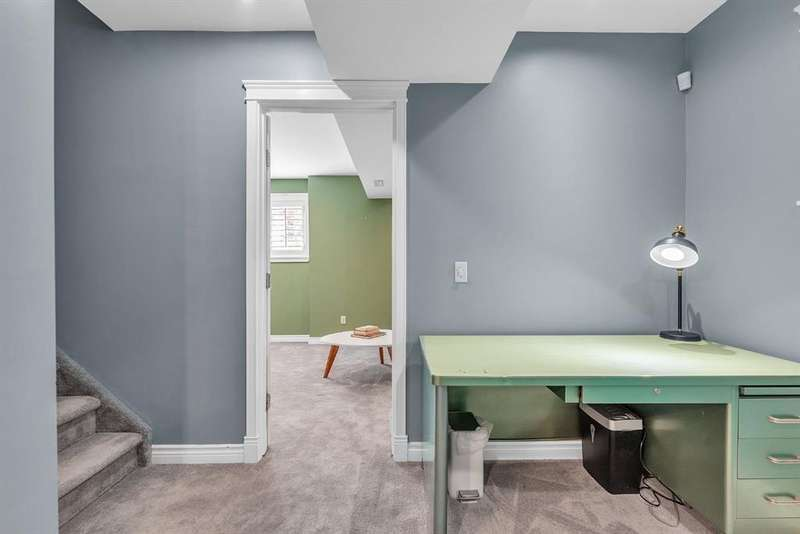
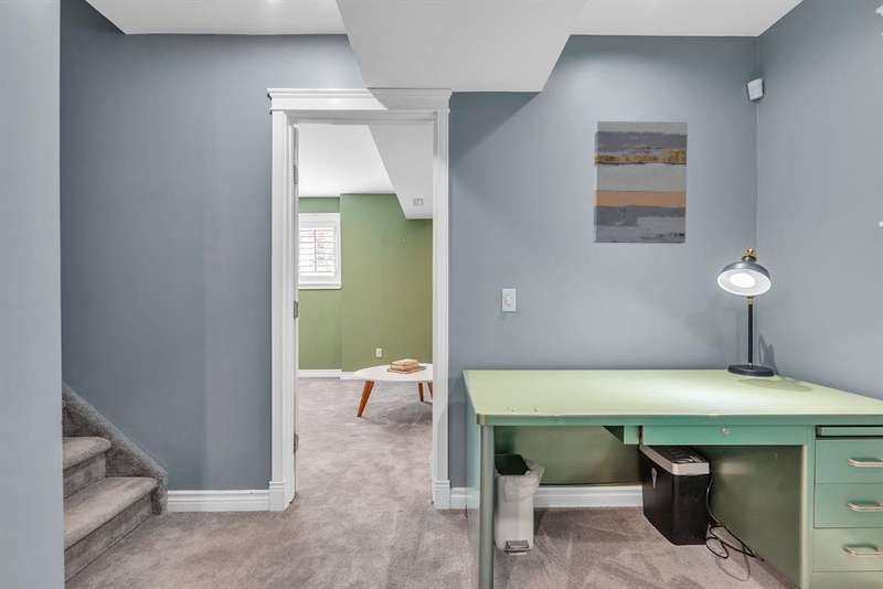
+ wall art [593,120,689,245]
